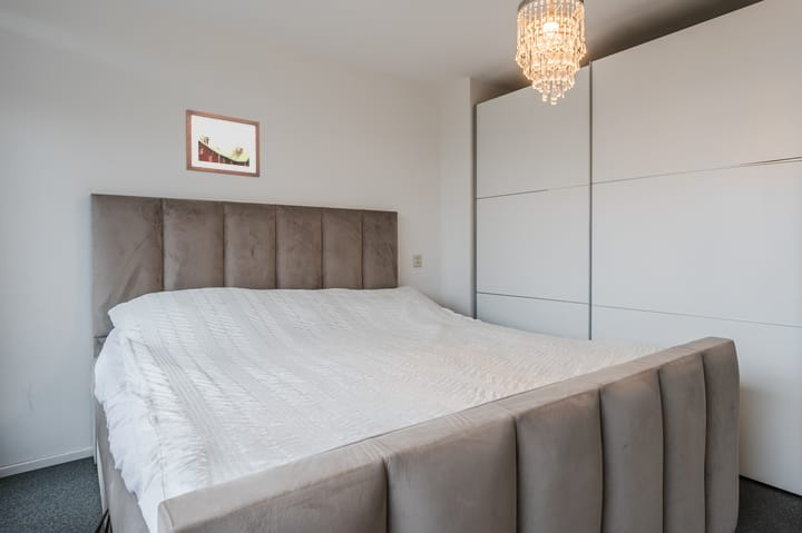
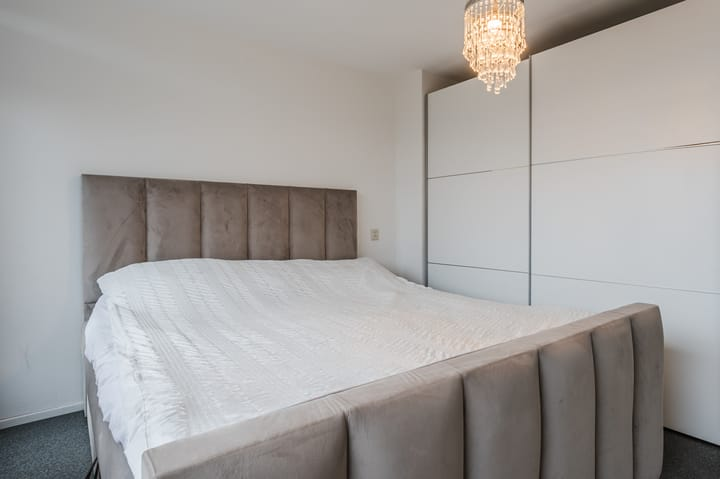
- wall art [185,108,261,179]
